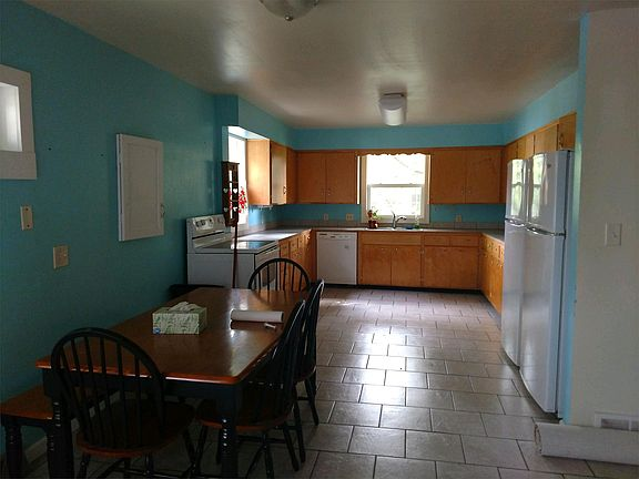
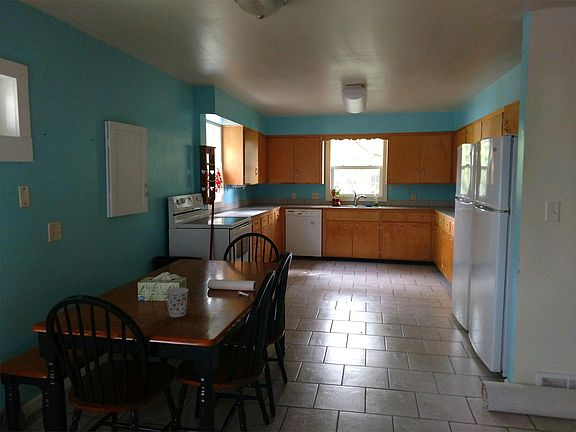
+ cup [164,287,189,318]
